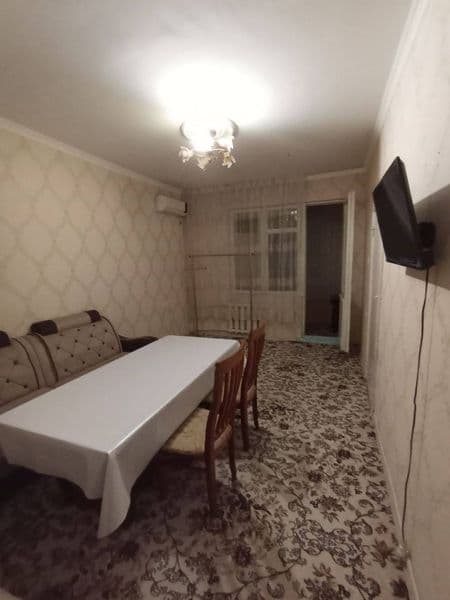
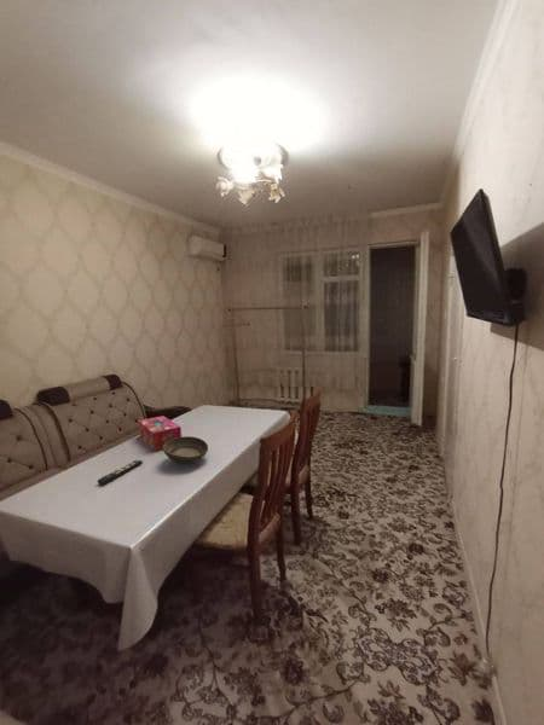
+ tissue box [138,414,183,452]
+ bowl [162,435,209,465]
+ remote control [96,459,144,486]
